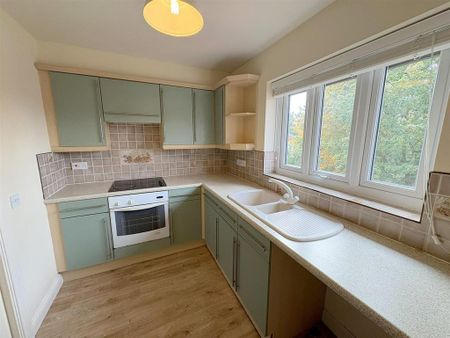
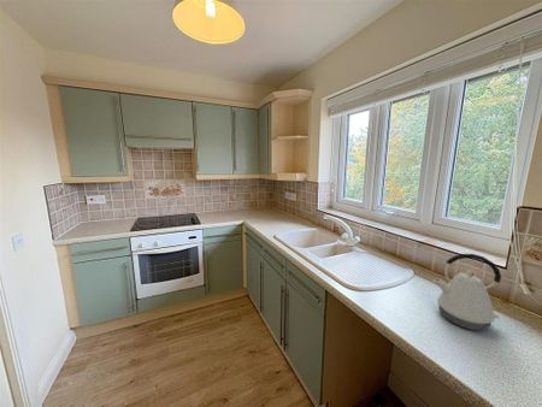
+ kettle [432,253,502,331]
